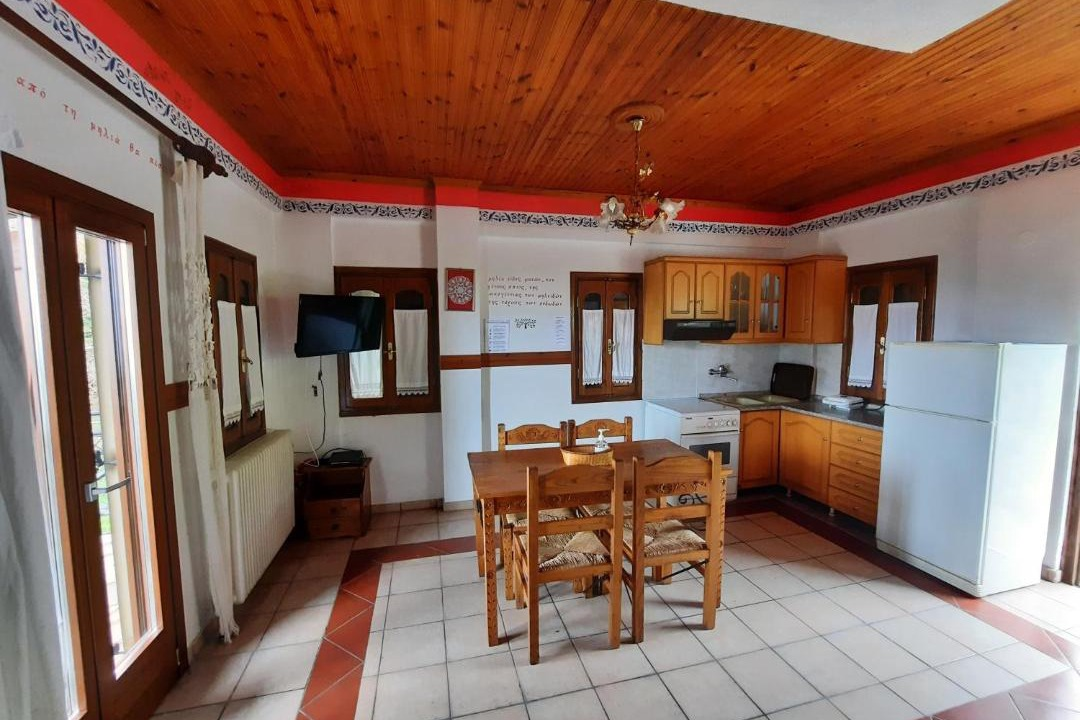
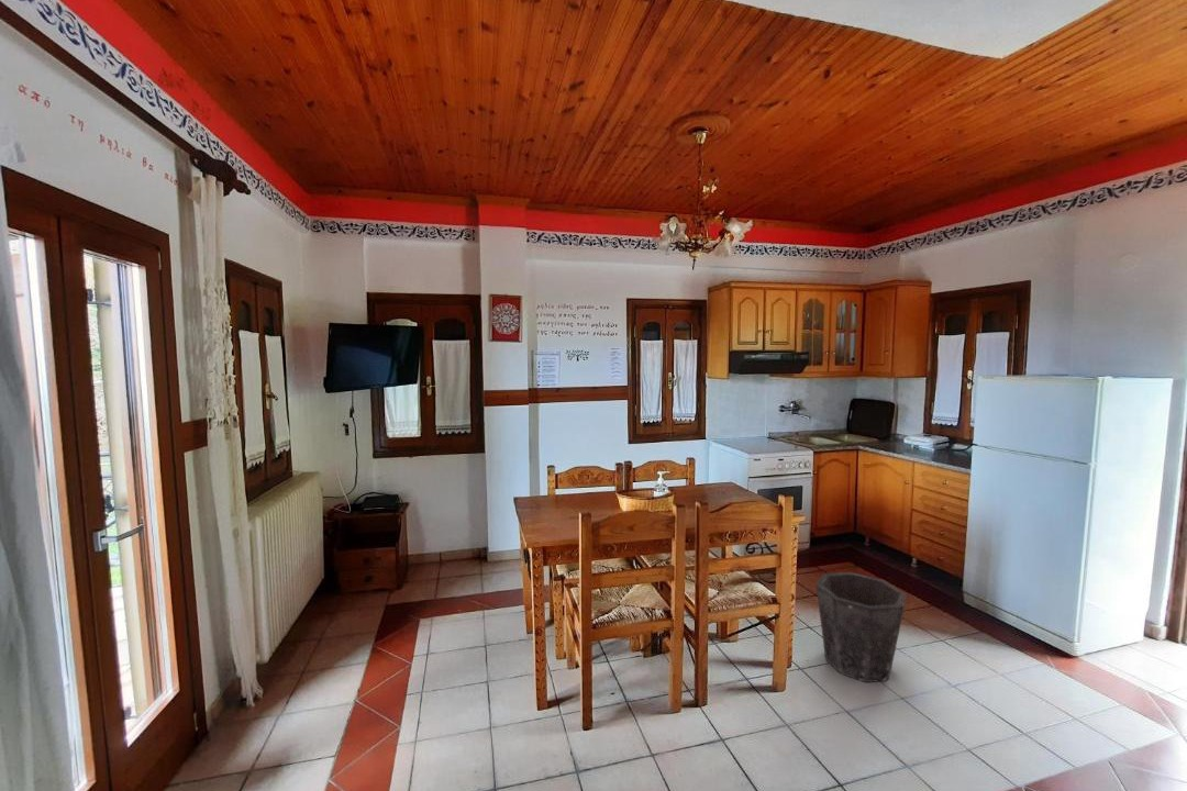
+ waste bin [814,571,908,683]
